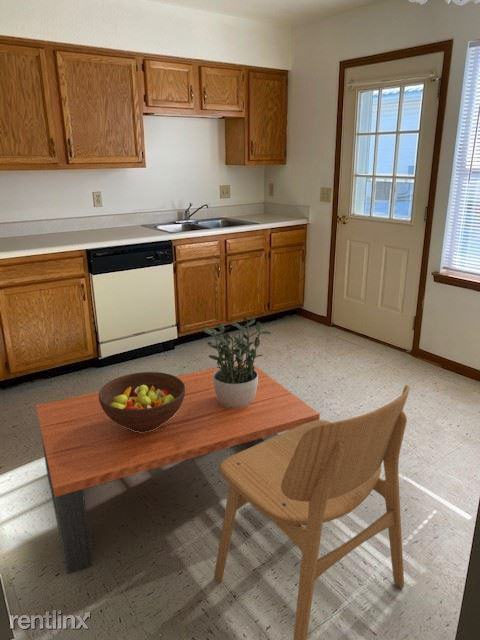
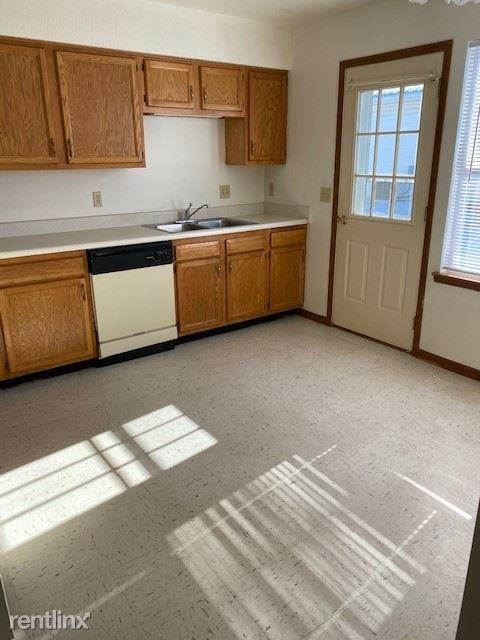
- dining chair [213,384,411,640]
- fruit bowl [98,371,185,432]
- coffee table [35,362,321,575]
- potted plant [201,316,272,408]
